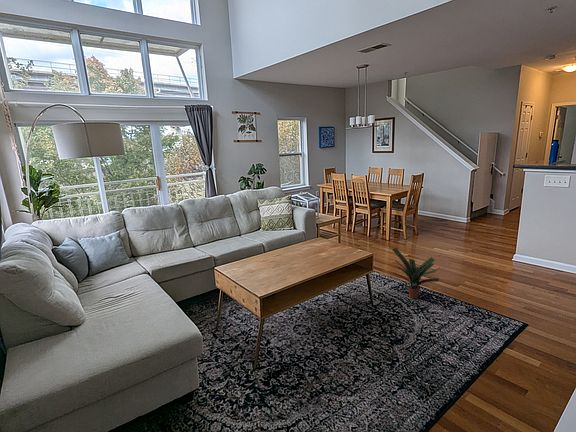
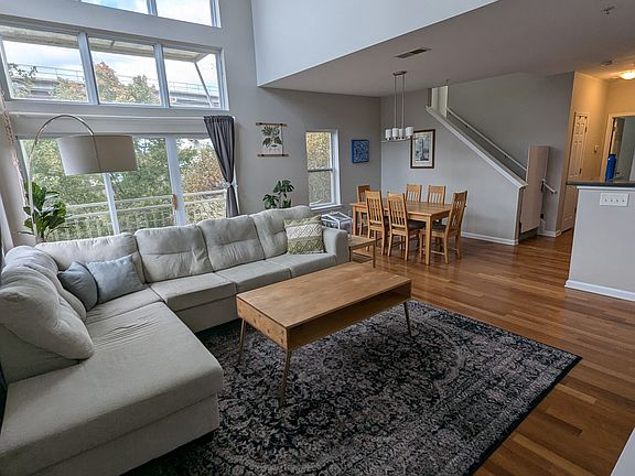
- potted plant [391,247,440,300]
